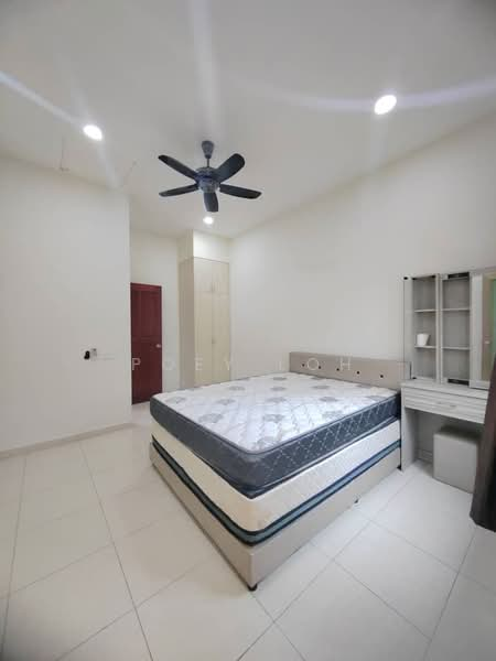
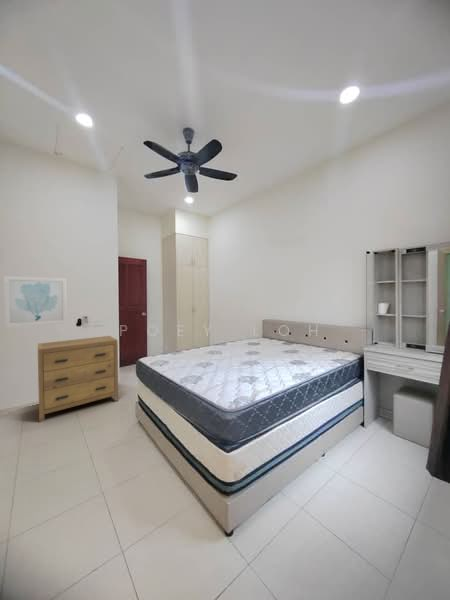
+ wall art [3,275,68,328]
+ dresser [37,335,119,423]
